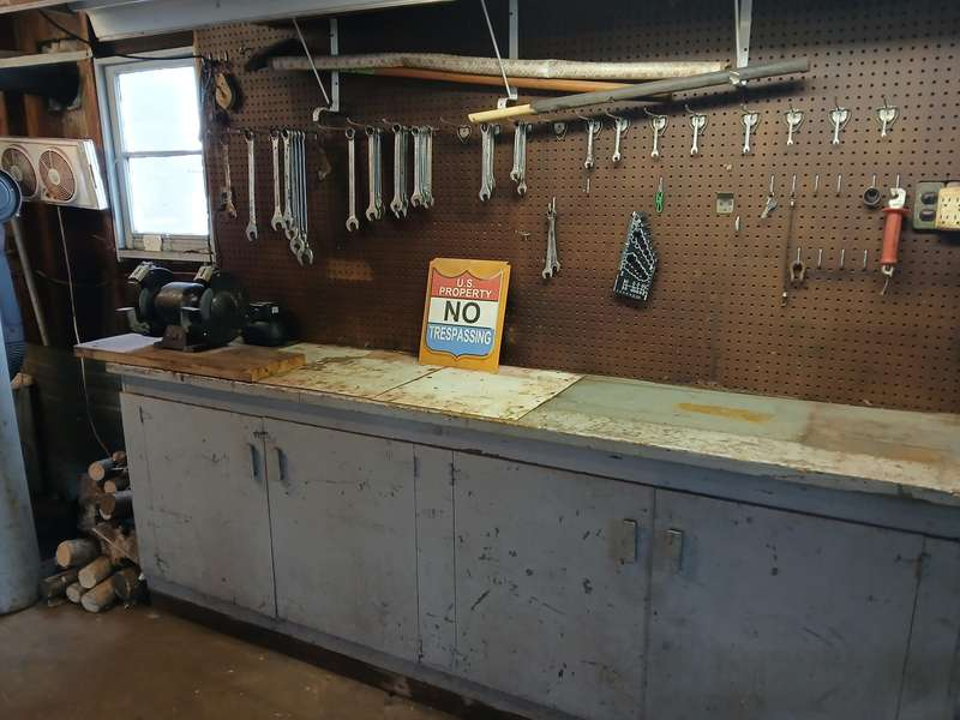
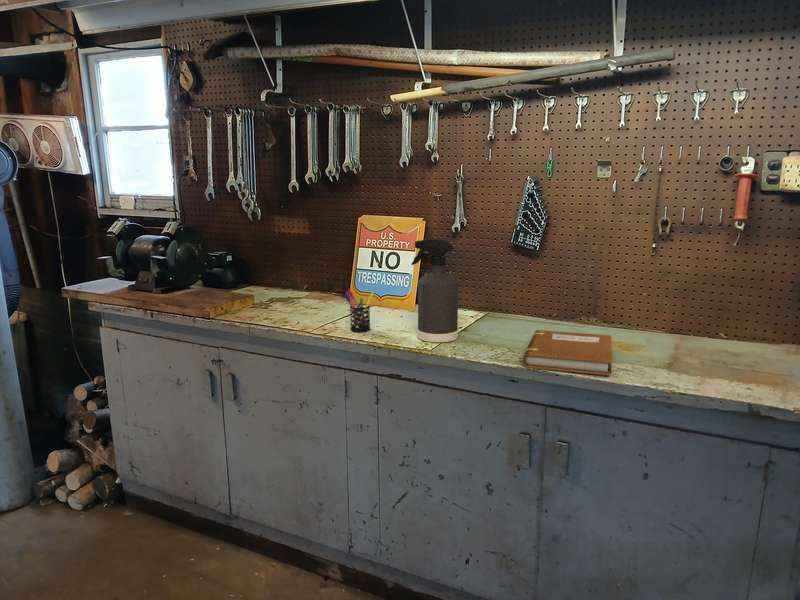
+ pen holder [343,288,375,333]
+ spray bottle [410,238,459,343]
+ notebook [522,329,613,376]
